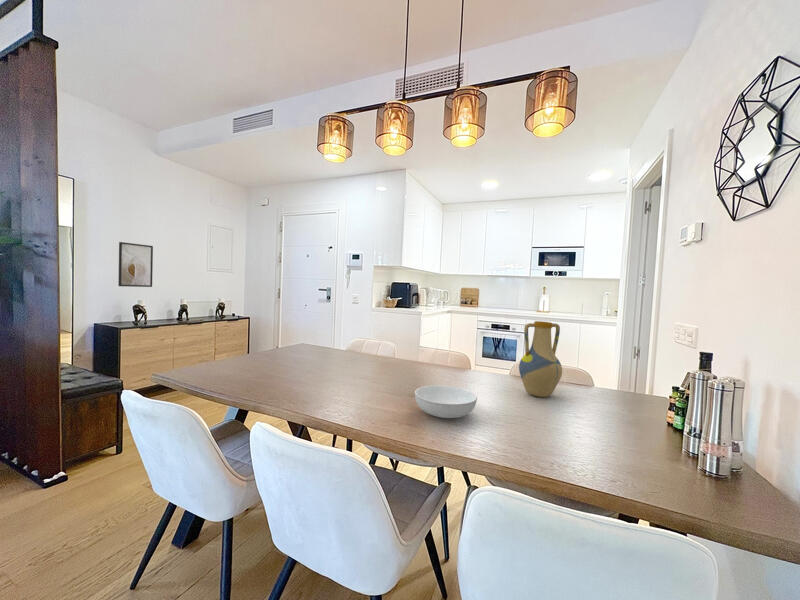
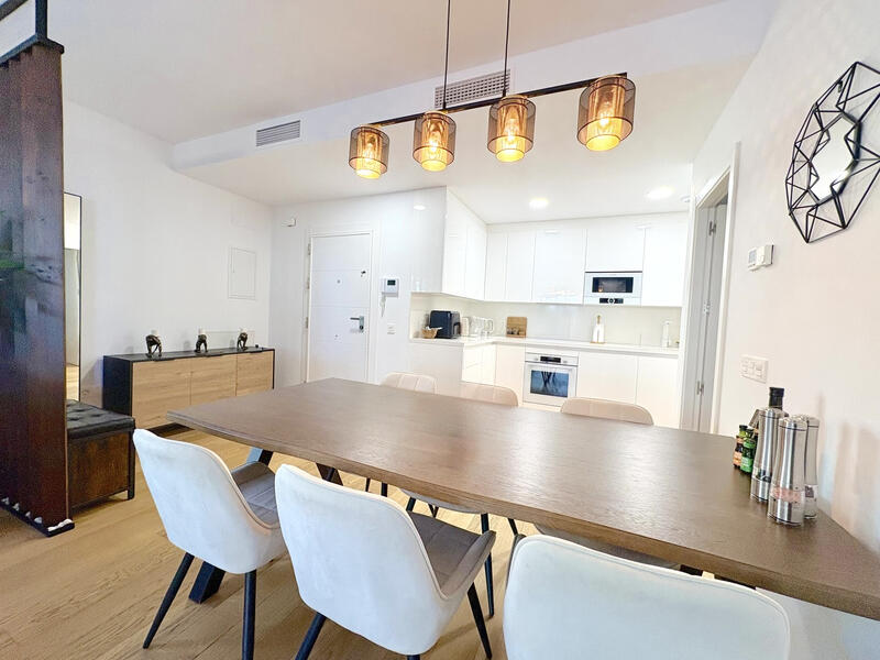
- serving bowl [414,384,478,419]
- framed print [117,241,154,288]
- vase [518,320,563,398]
